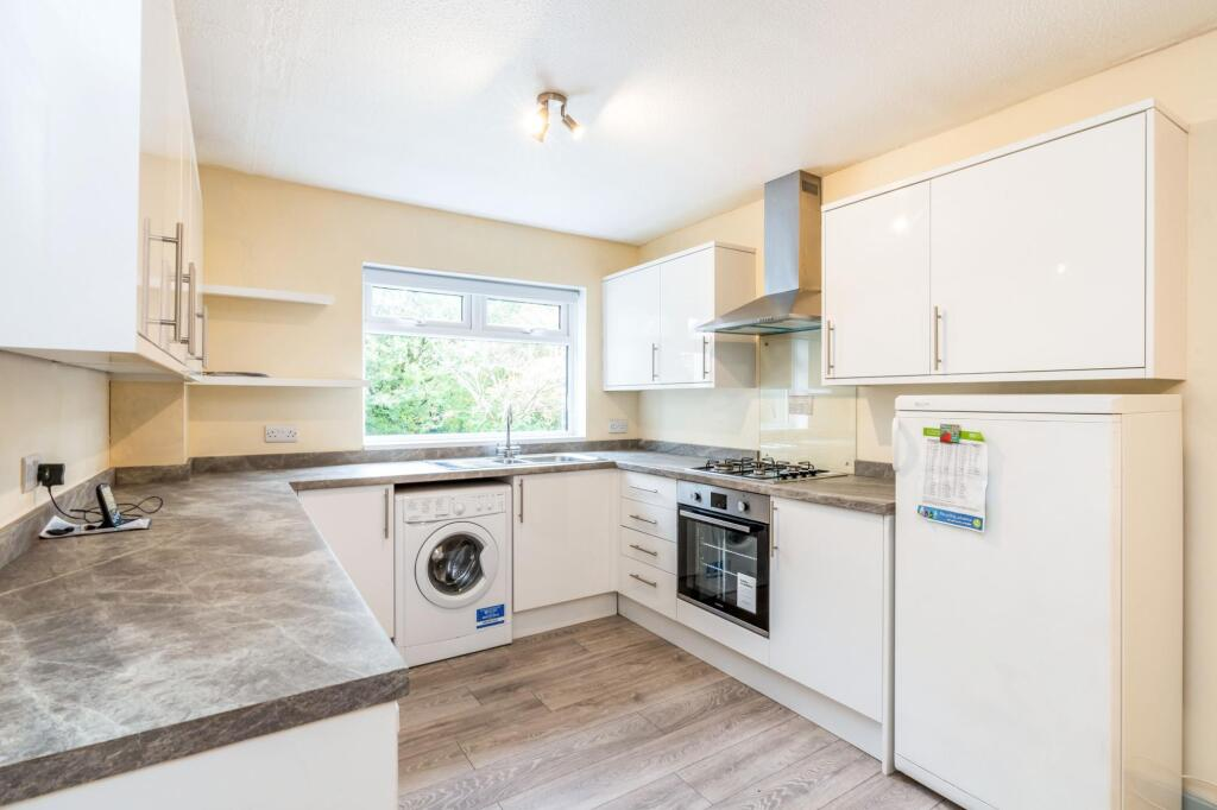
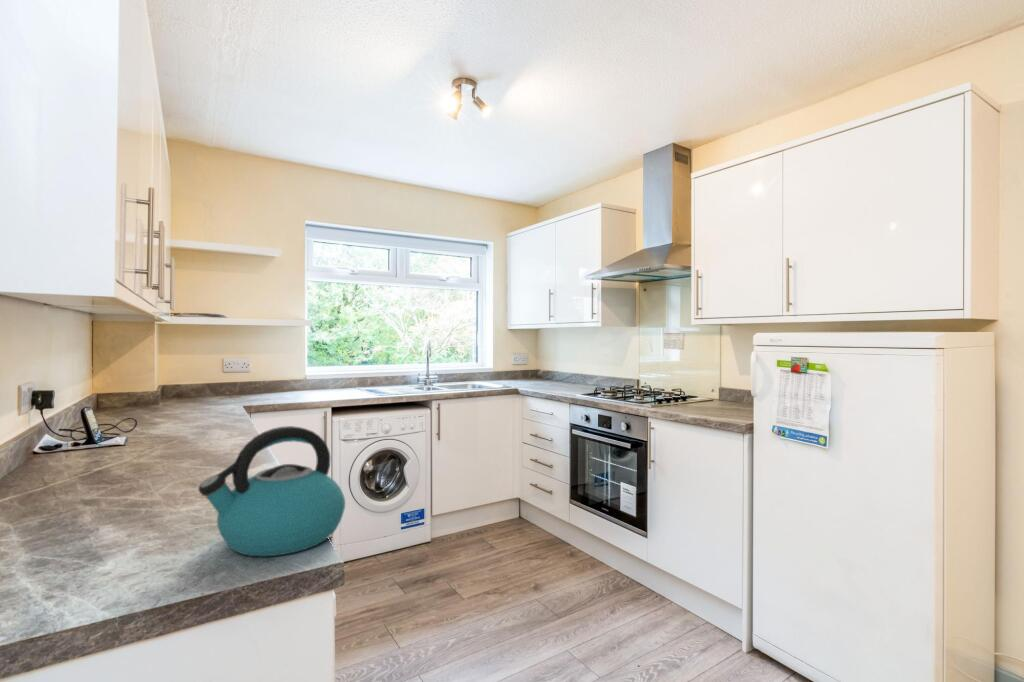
+ kettle [197,425,346,558]
